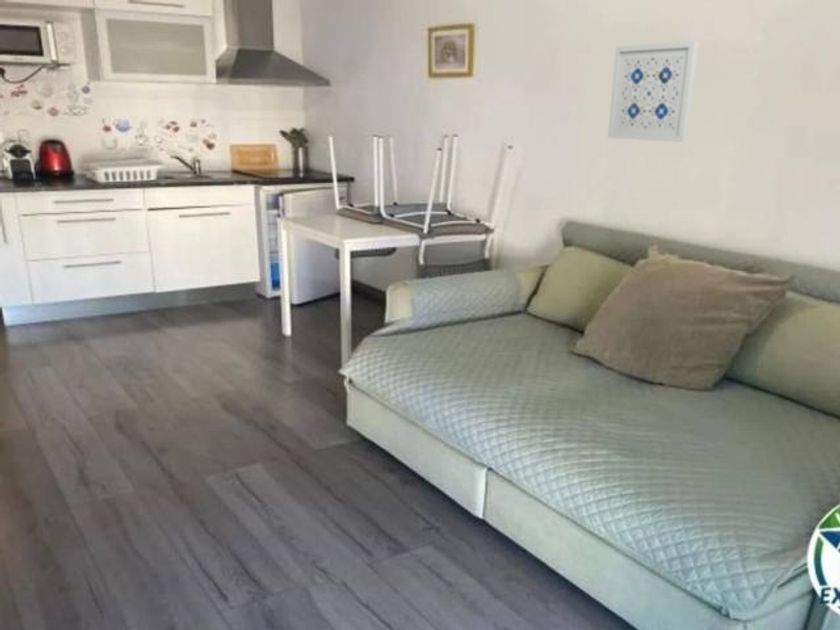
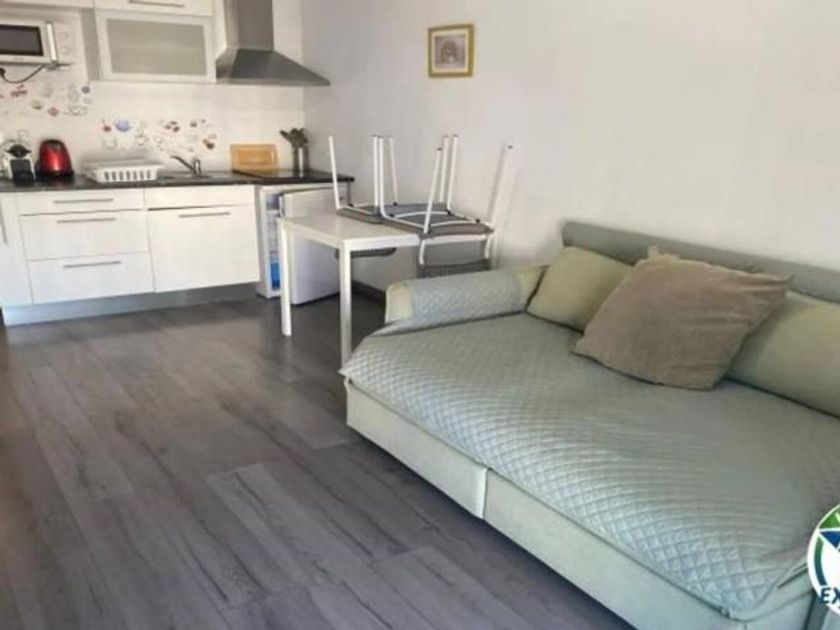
- wall art [607,40,700,143]
